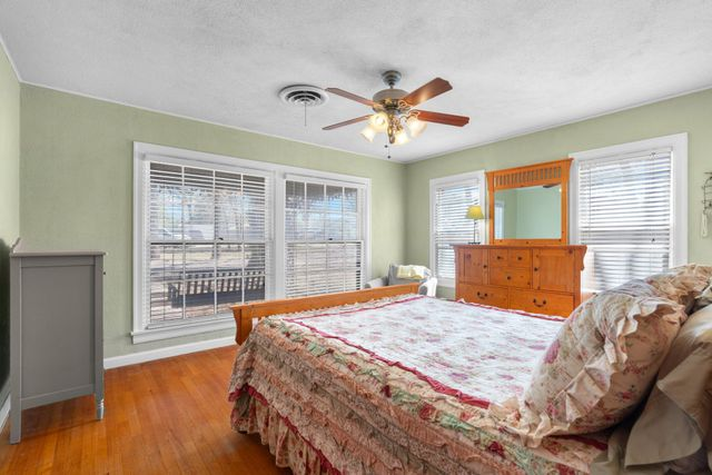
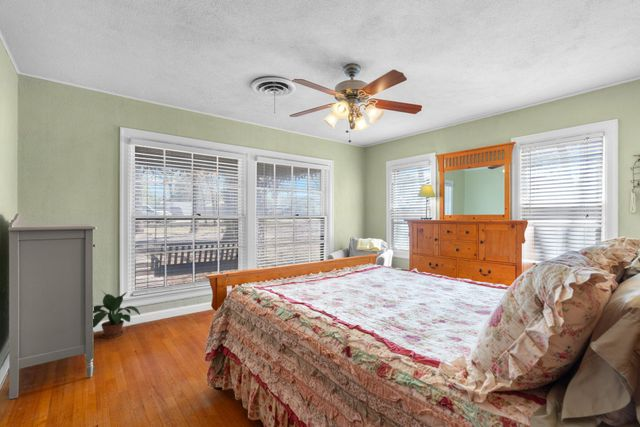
+ potted plant [92,289,141,339]
